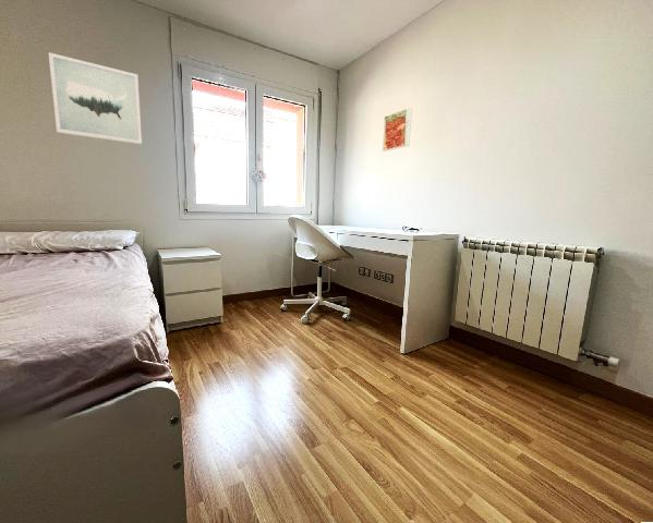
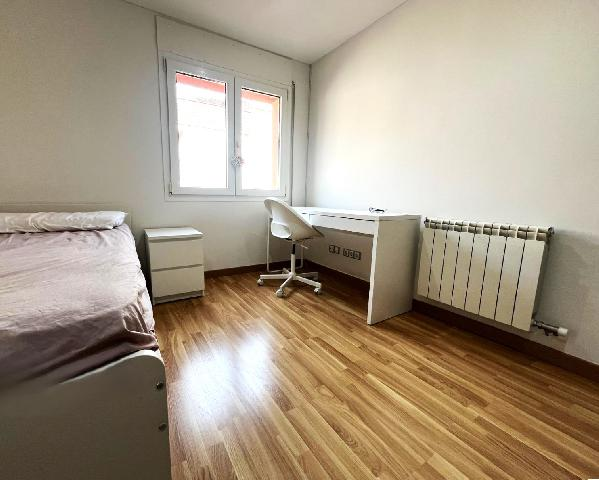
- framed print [382,107,413,153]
- wall art [48,51,143,145]
